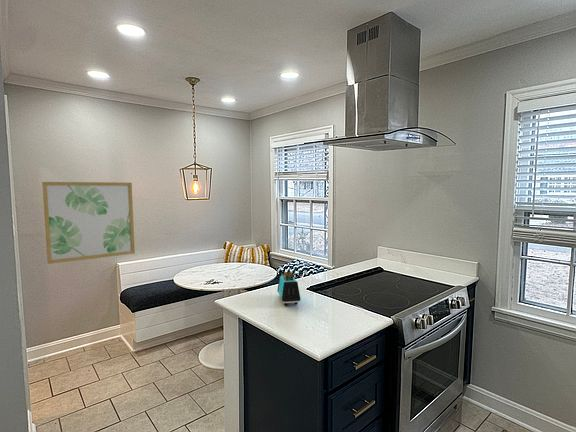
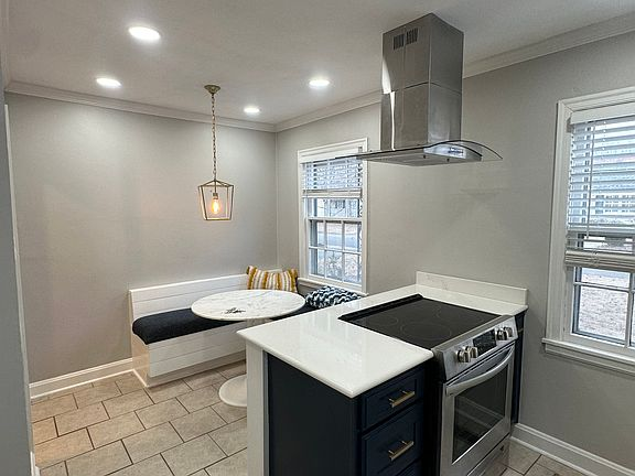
- wall art [41,181,136,265]
- toaster [276,271,302,306]
